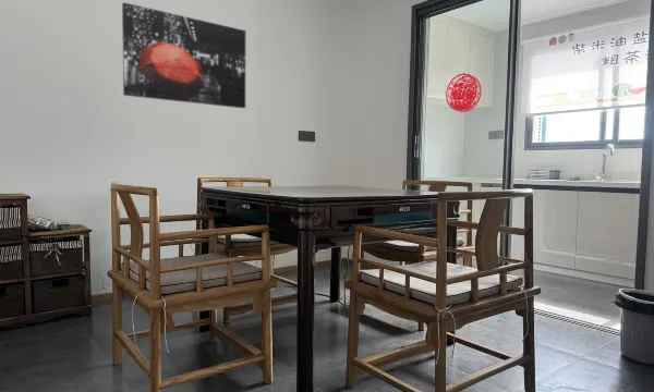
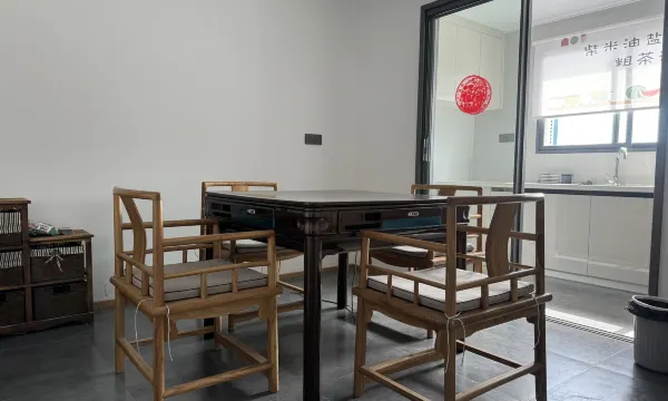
- wall art [121,1,246,109]
